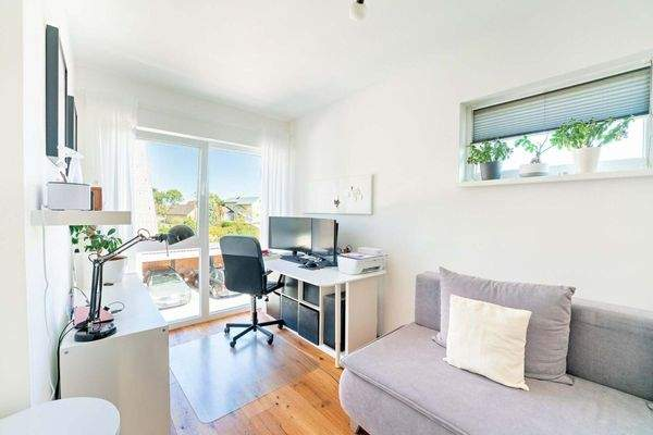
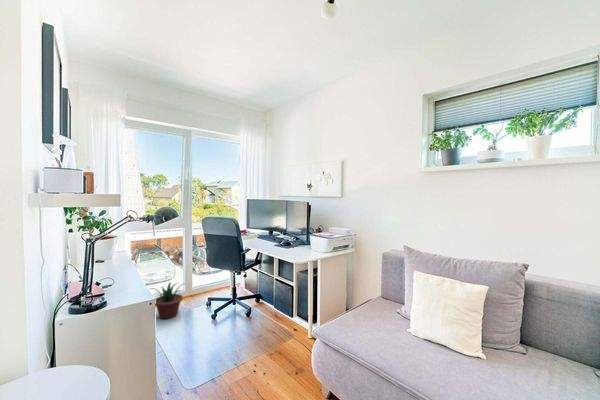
+ potted plant [149,281,185,320]
